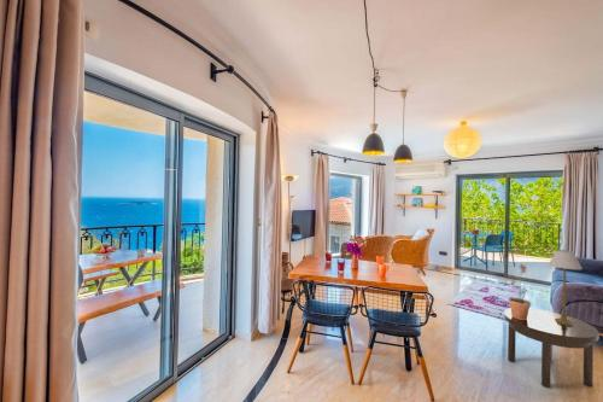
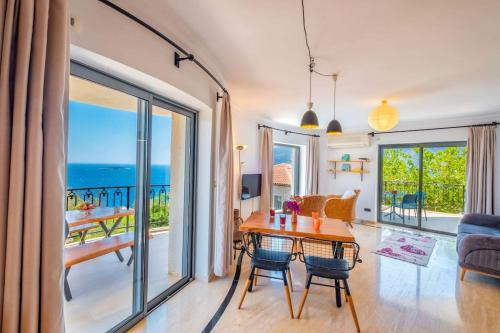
- table lamp [548,249,584,326]
- potted plant [505,263,532,320]
- side table [503,308,601,389]
